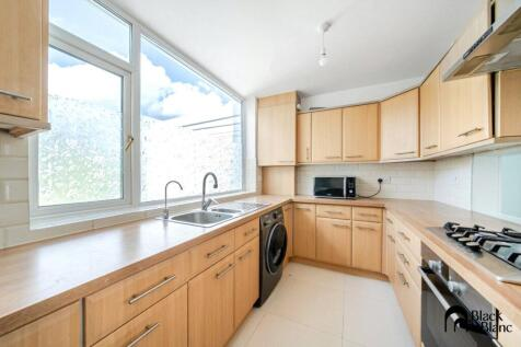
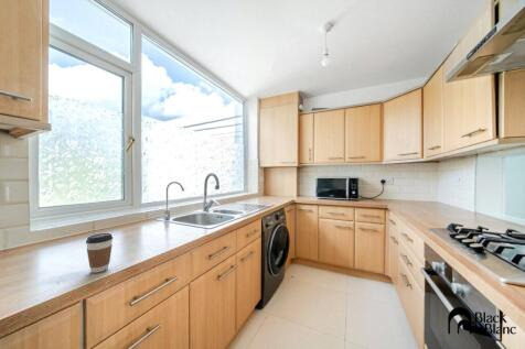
+ coffee cup [85,232,114,274]
